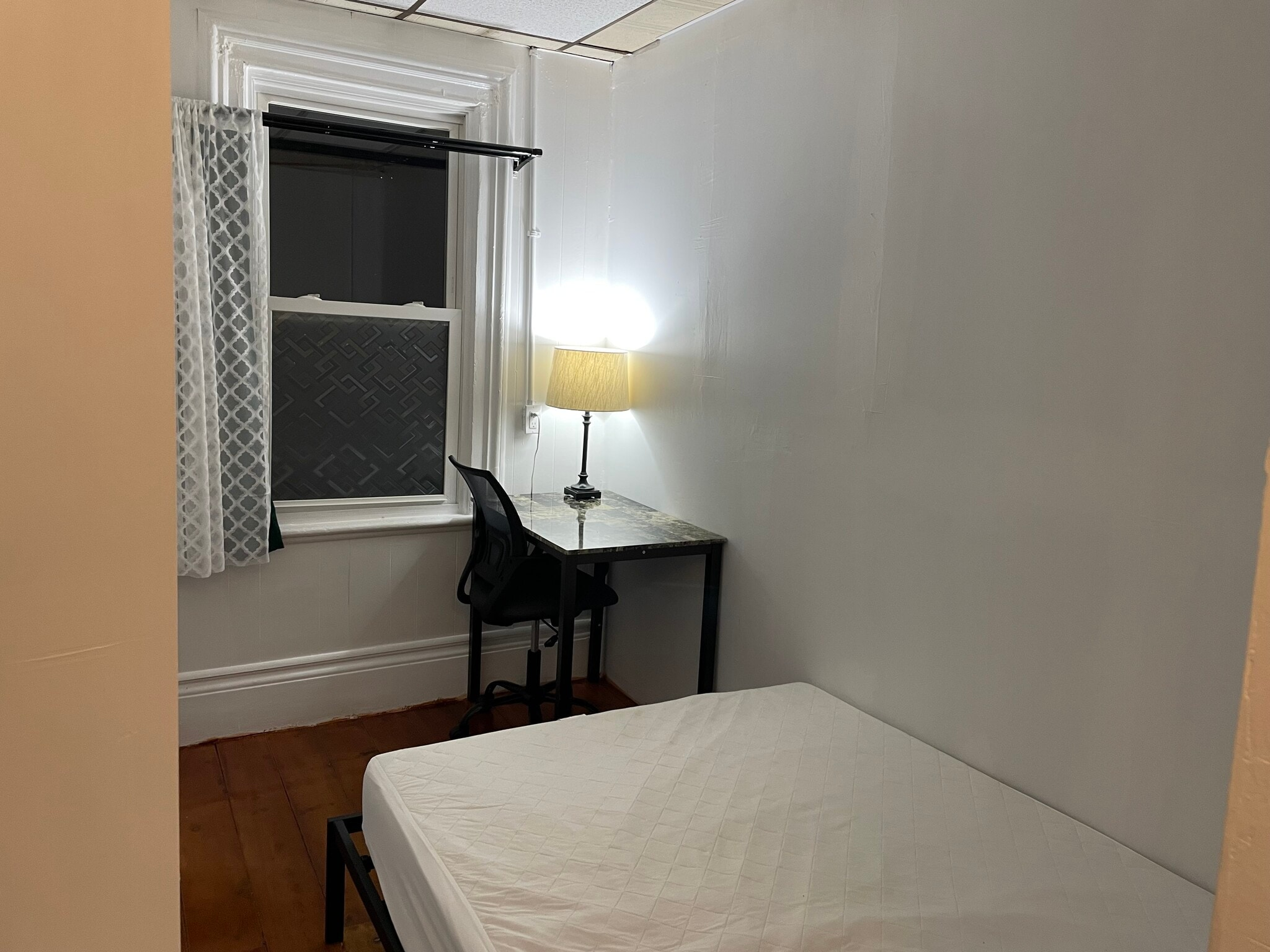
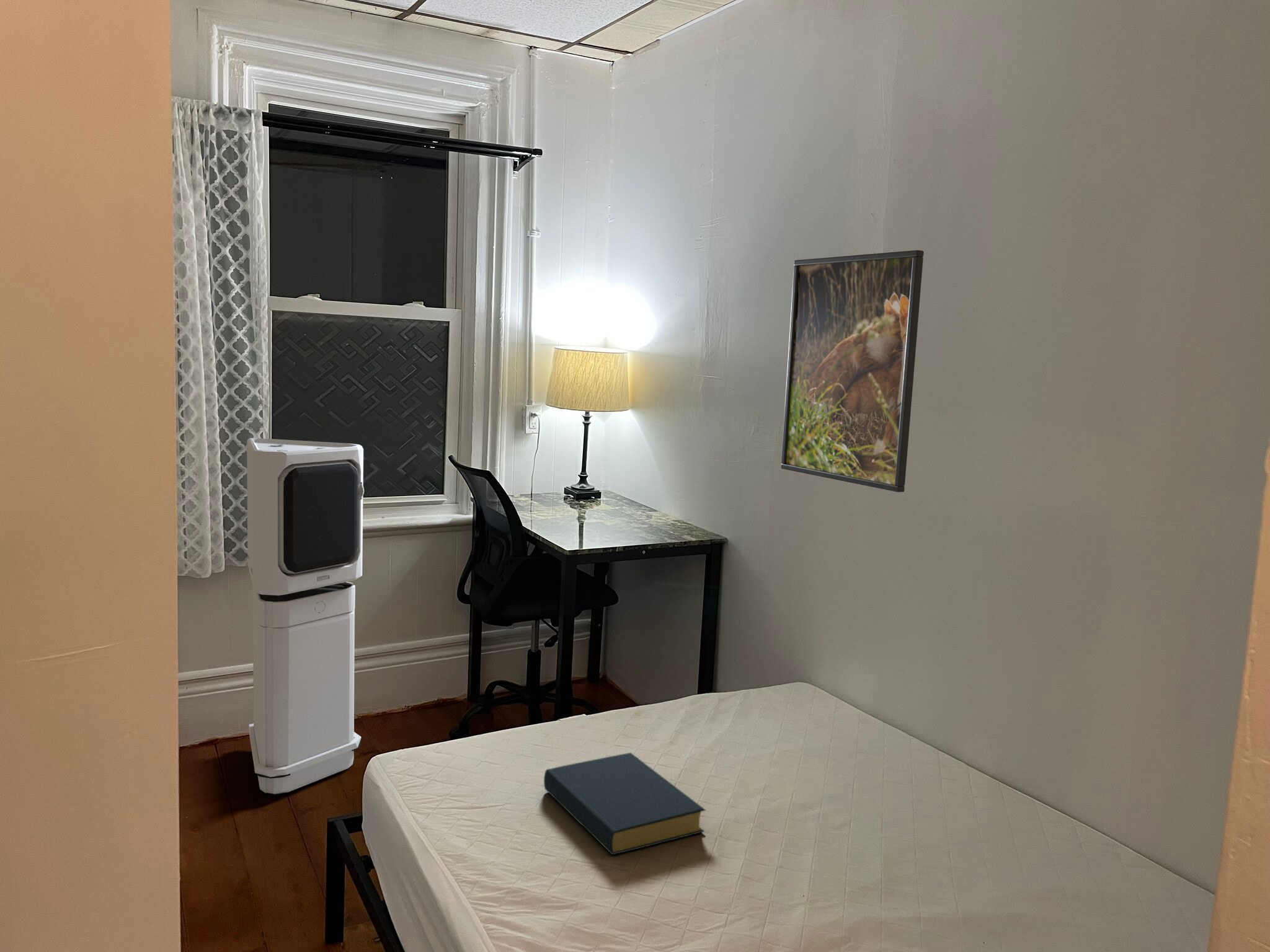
+ air purifier [246,438,365,795]
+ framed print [780,249,925,493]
+ hardback book [543,752,706,855]
